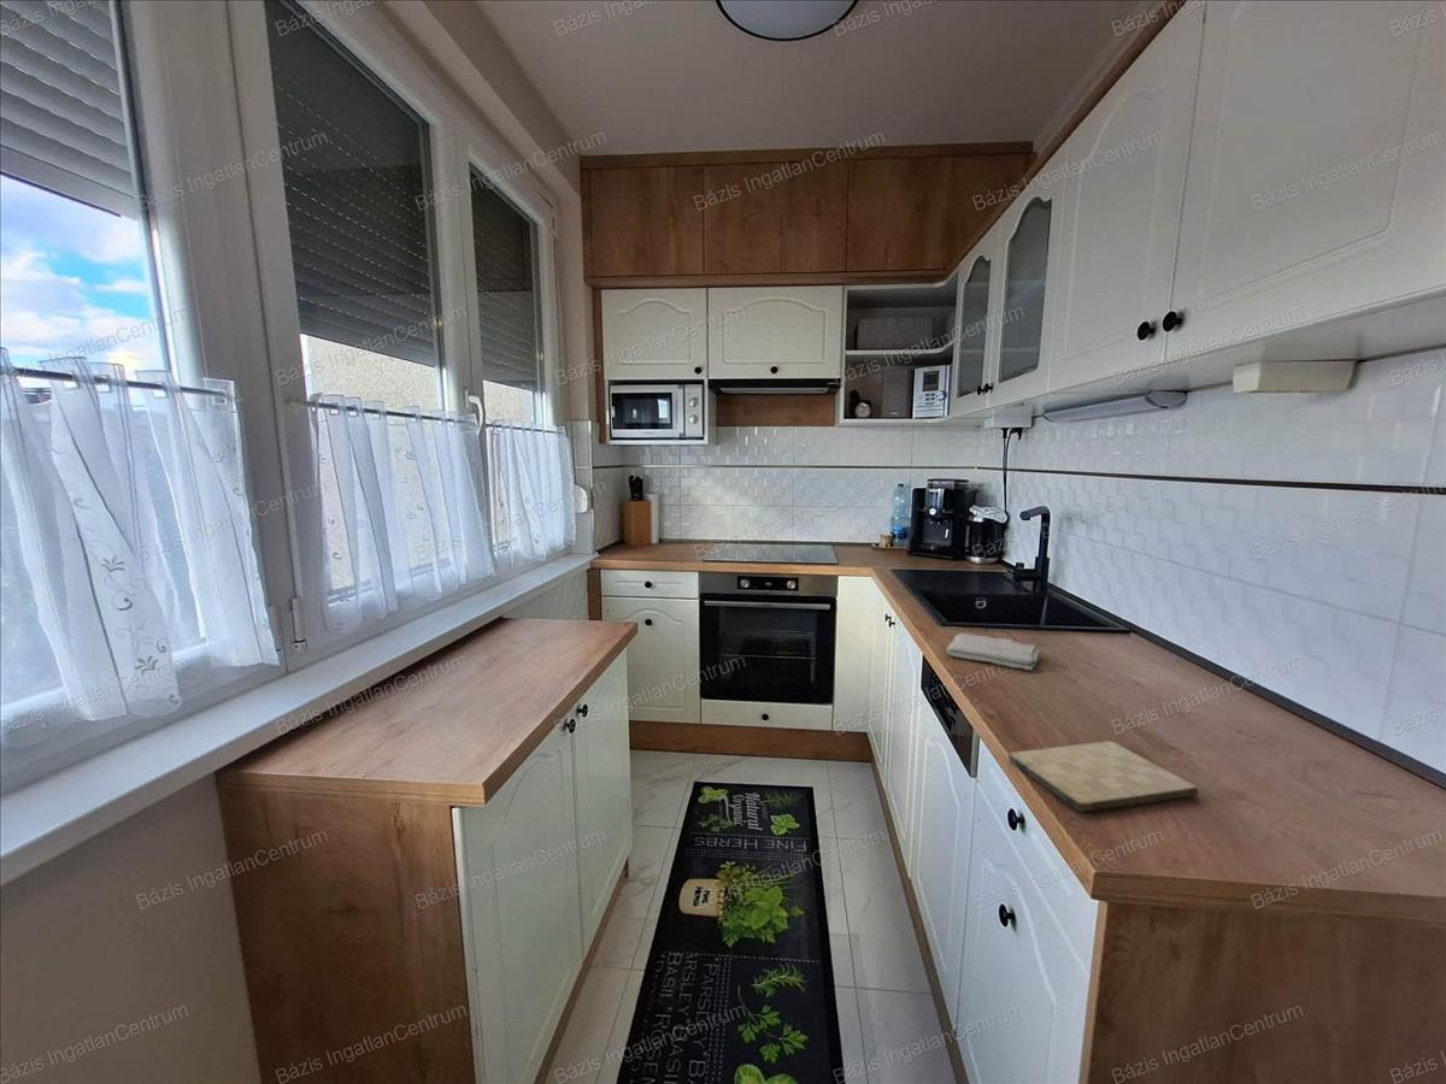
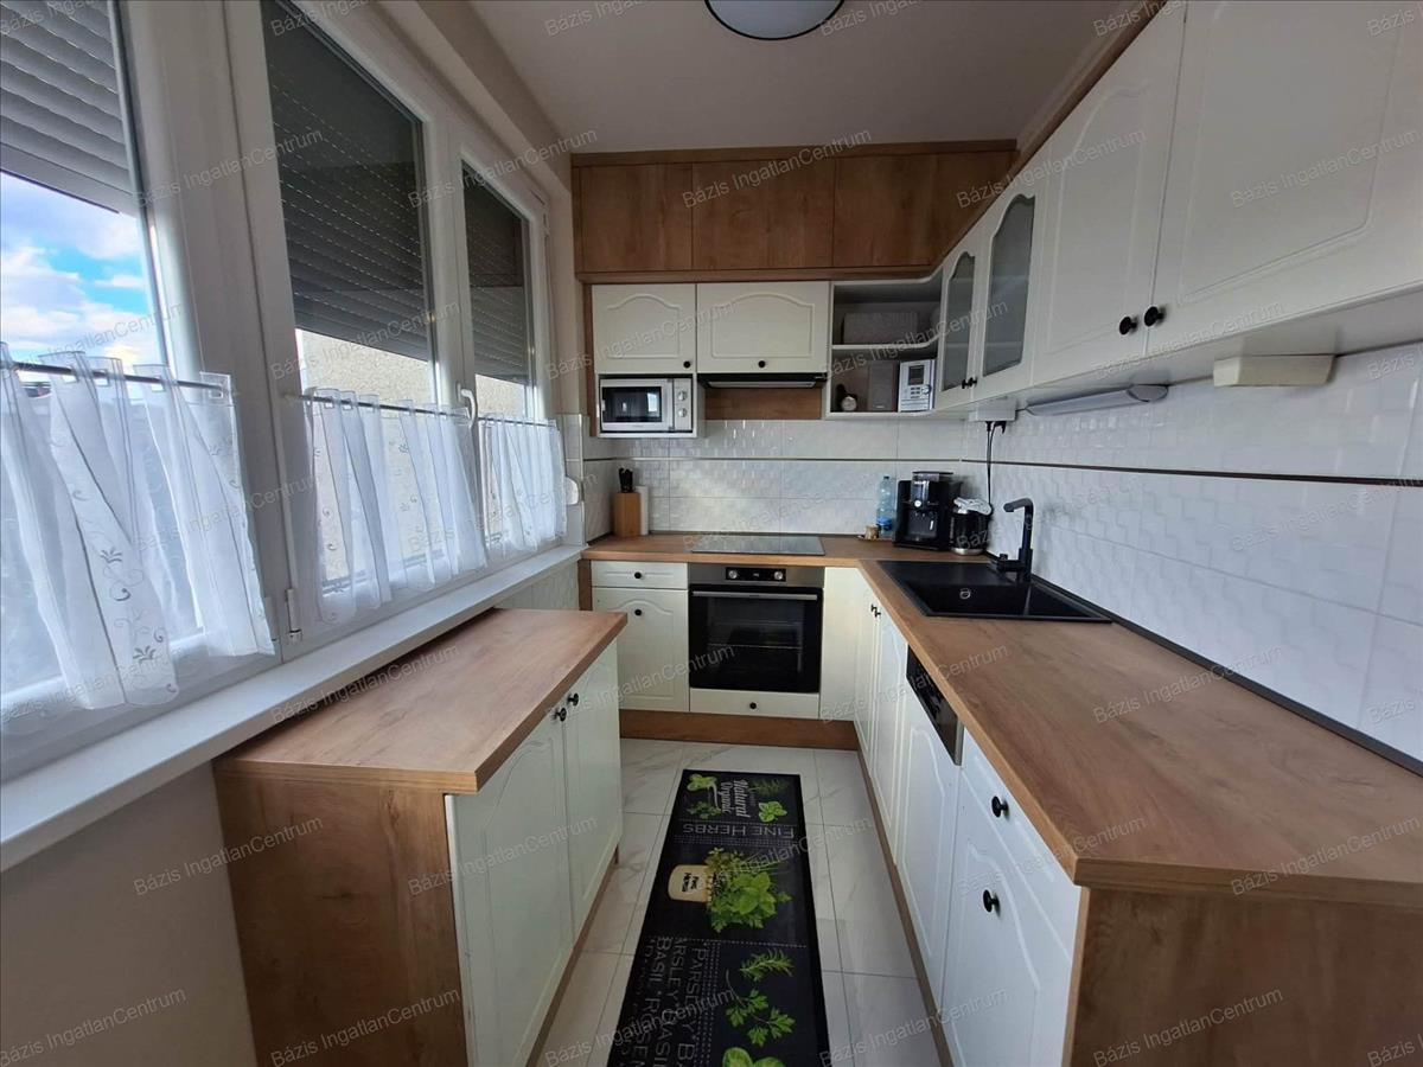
- washcloth [946,632,1041,671]
- cutting board [1007,741,1199,813]
